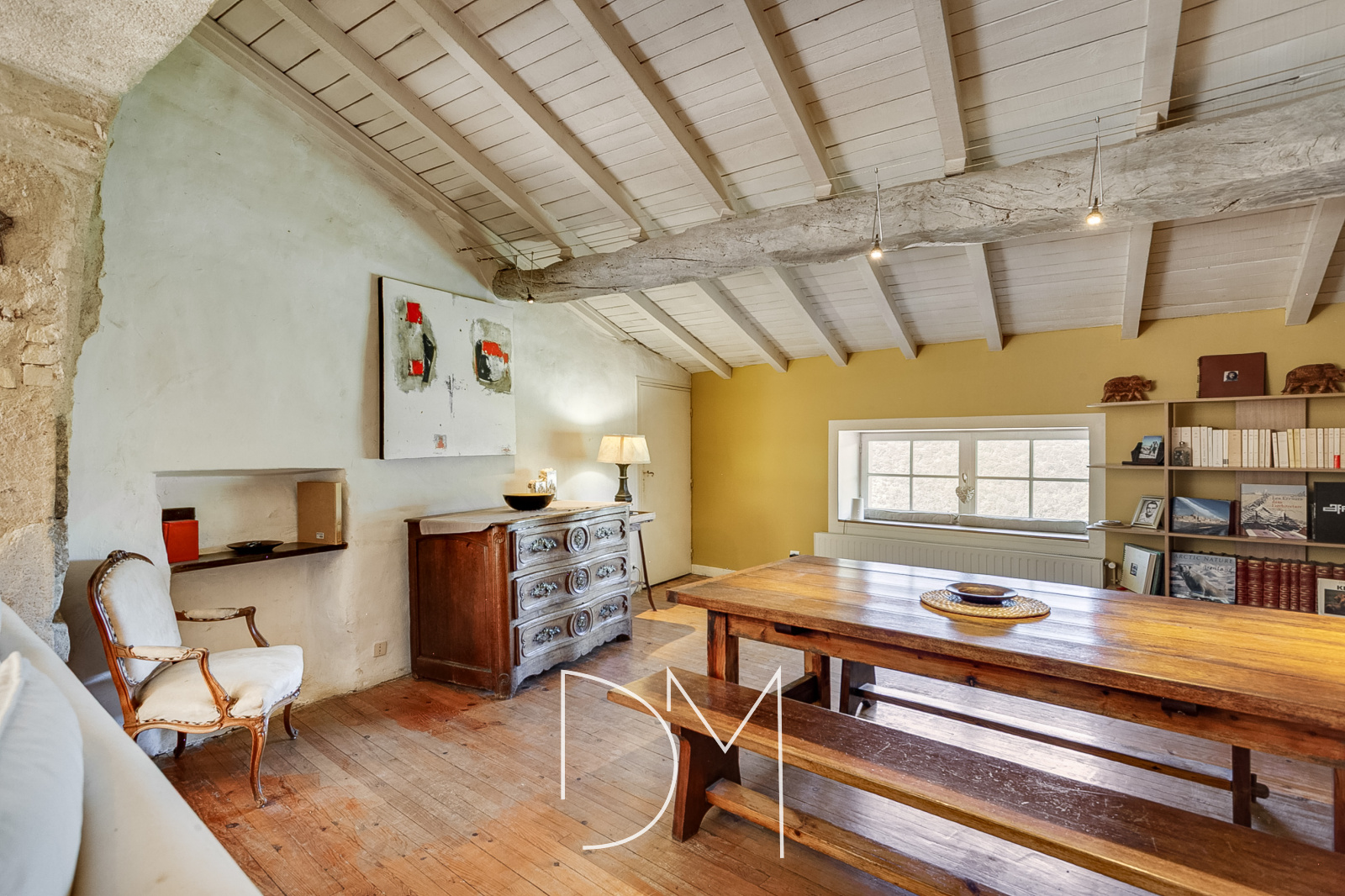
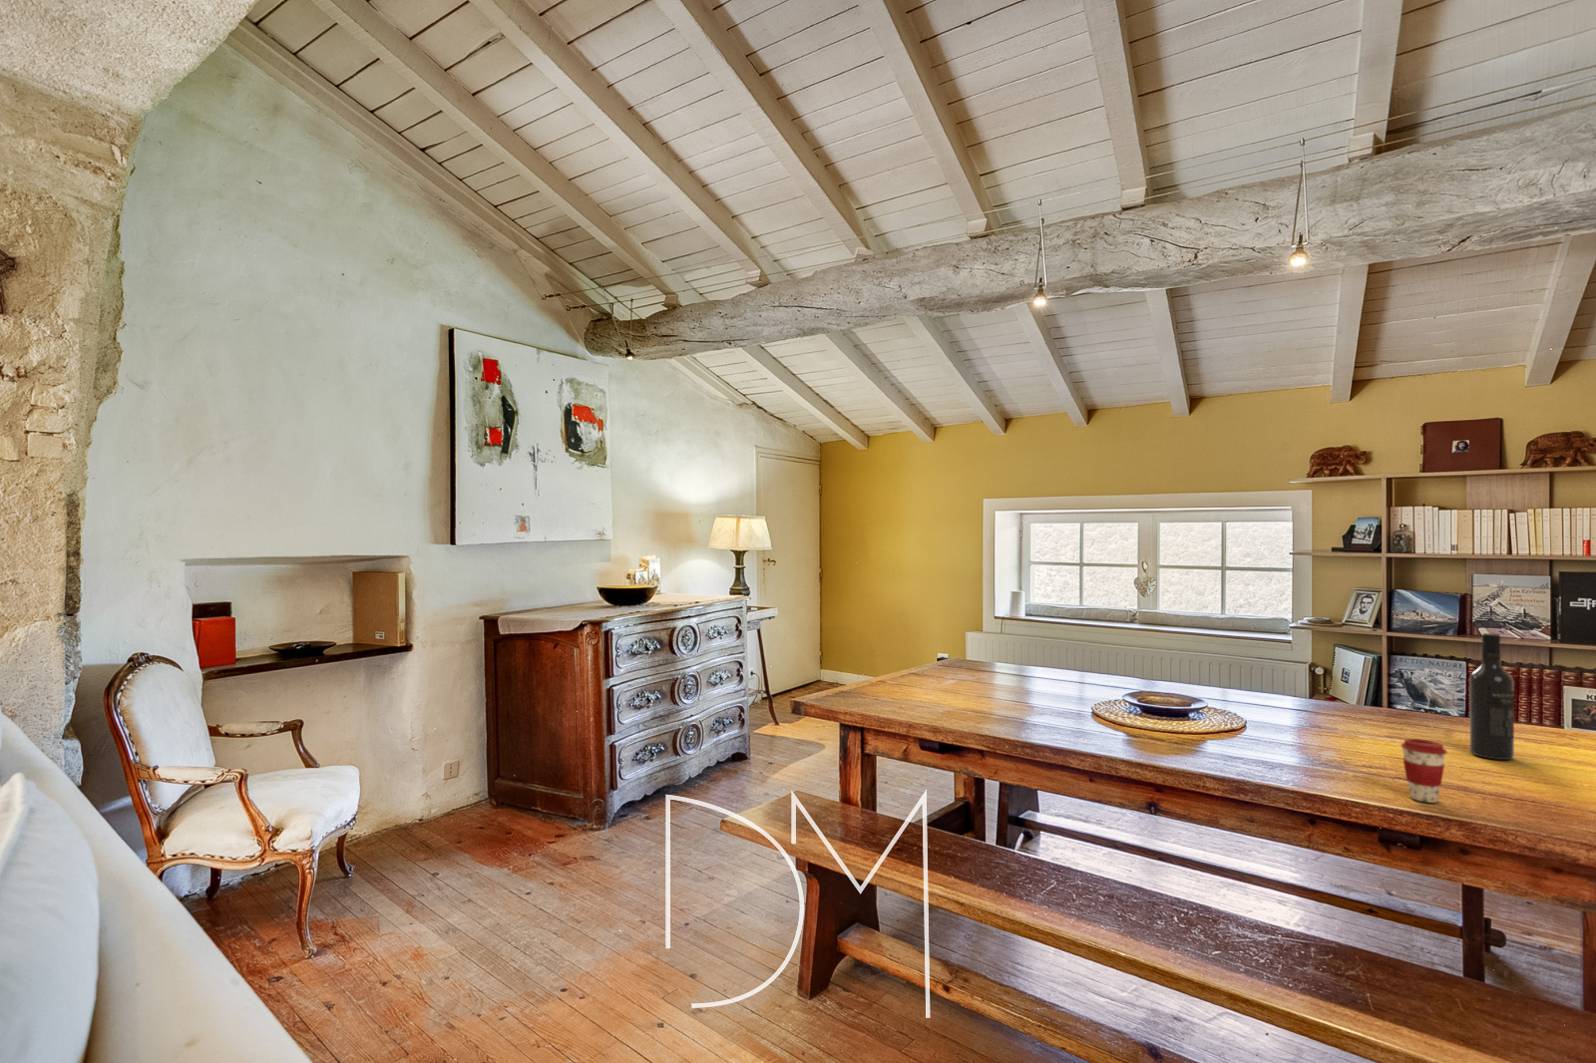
+ wine bottle [1468,632,1515,760]
+ coffee cup [1399,738,1449,803]
